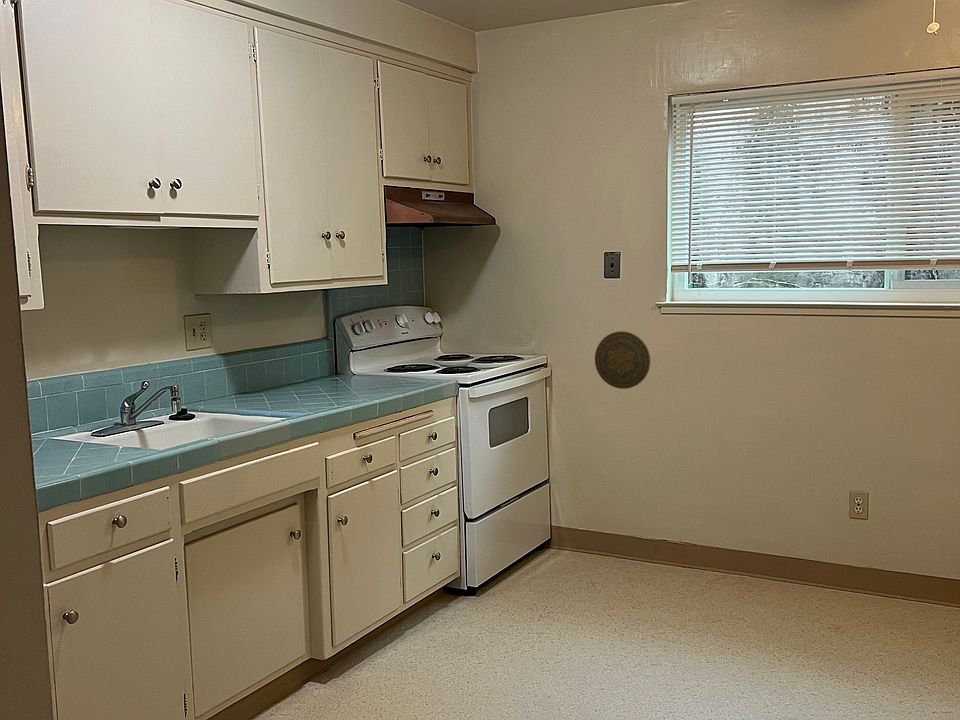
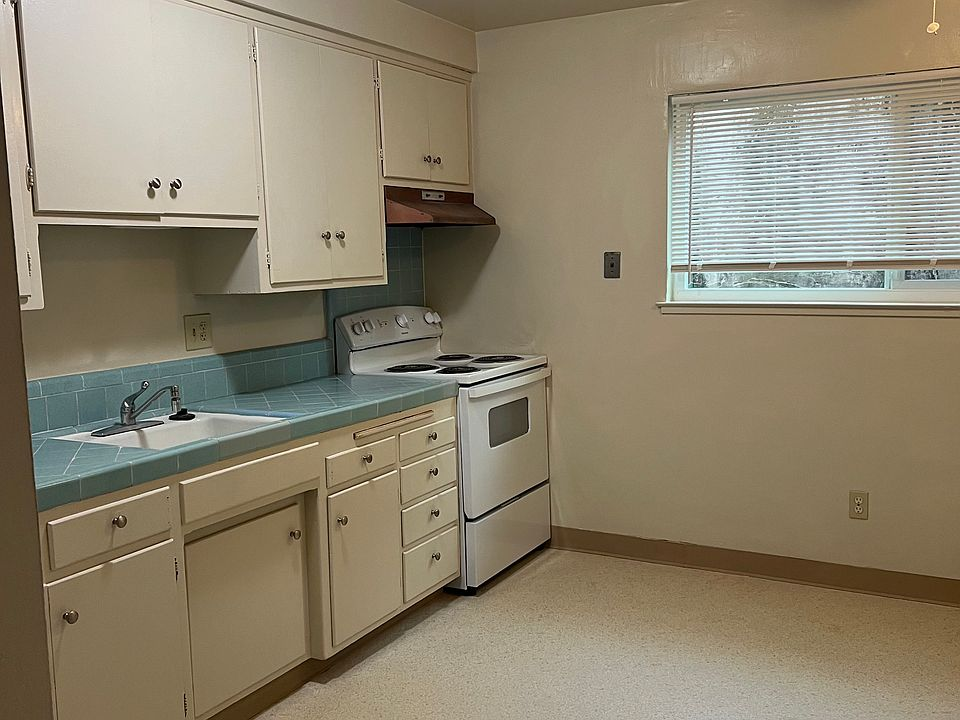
- decorative plate [594,330,651,390]
